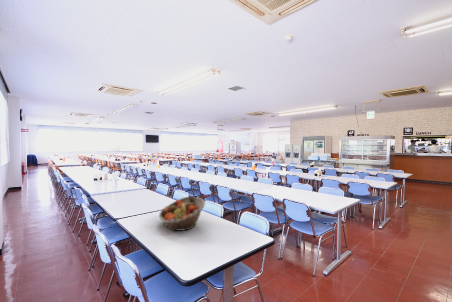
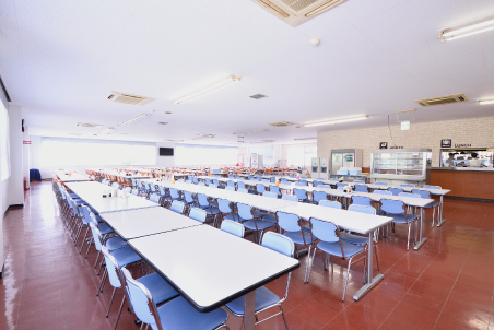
- fruit basket [158,196,206,232]
